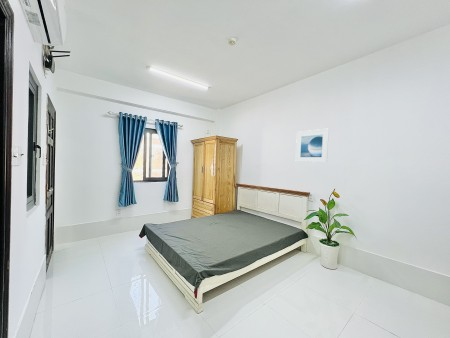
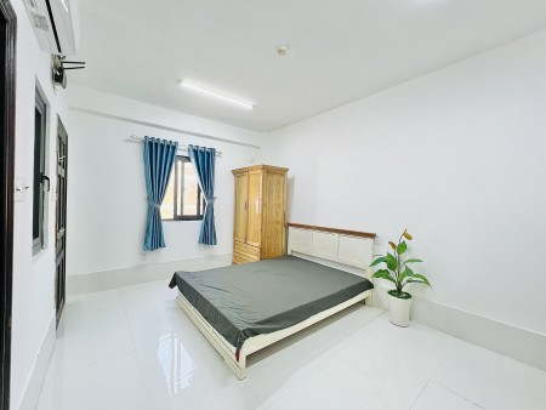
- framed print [295,128,330,163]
